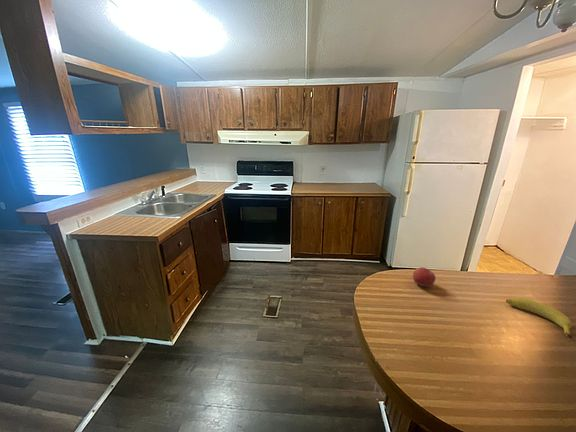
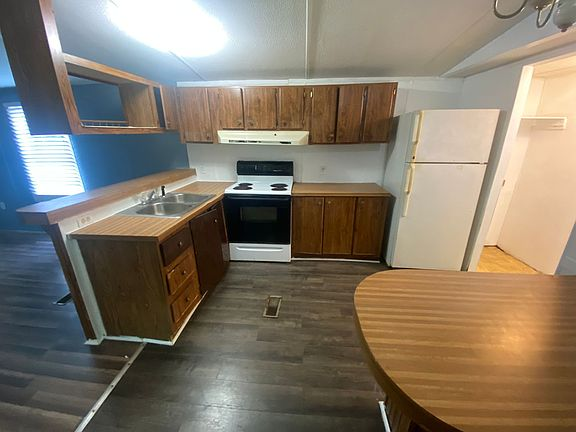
- apple [412,266,436,288]
- banana [505,297,573,339]
